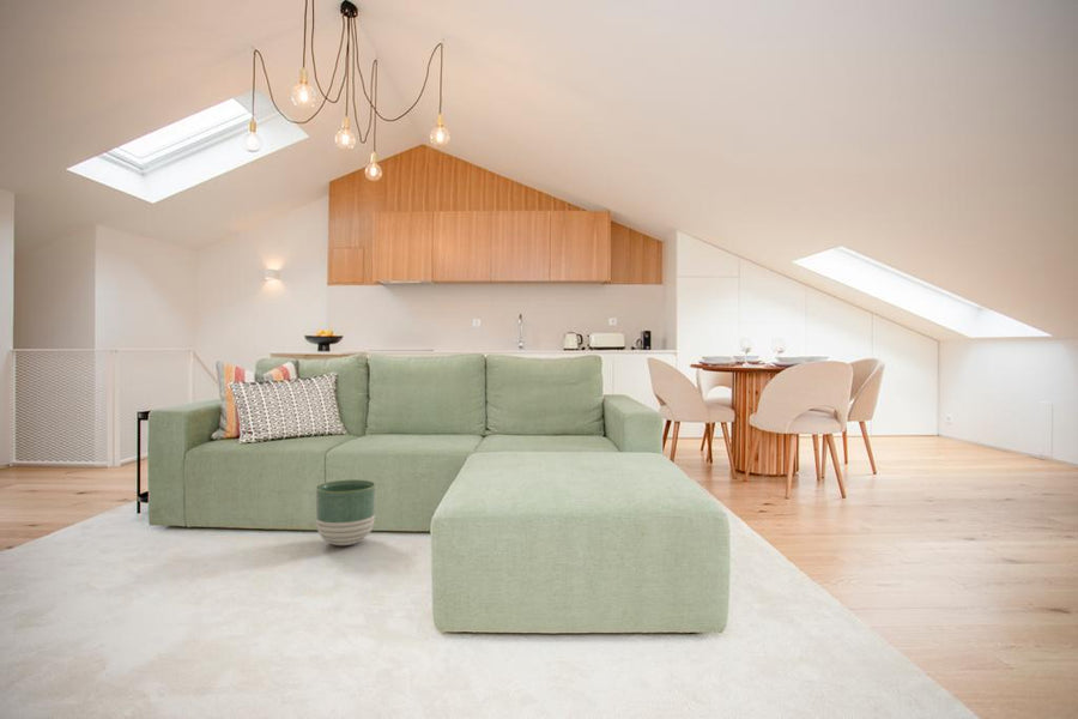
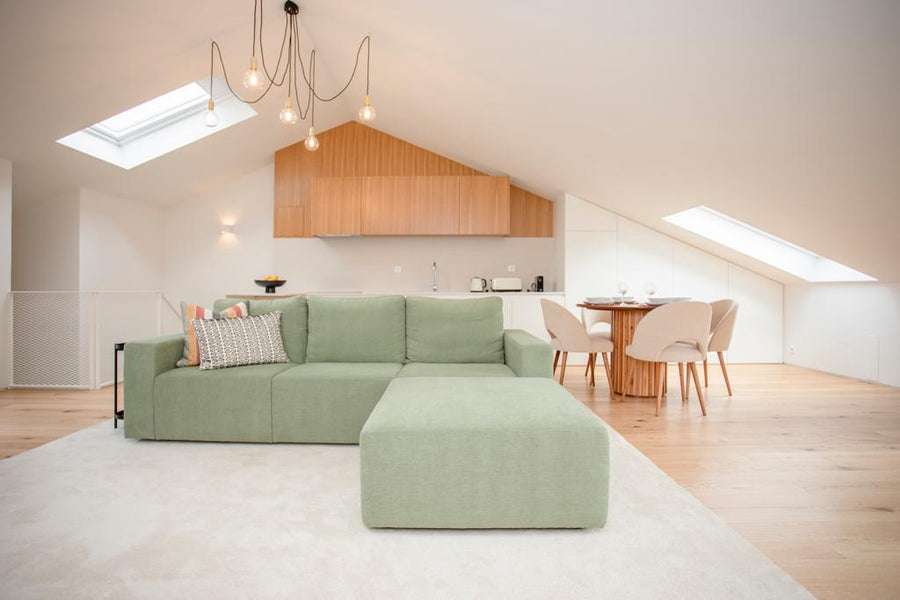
- planter [315,478,376,546]
